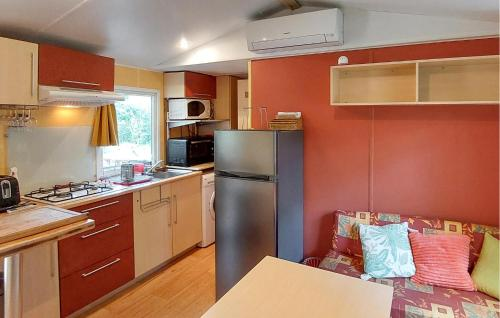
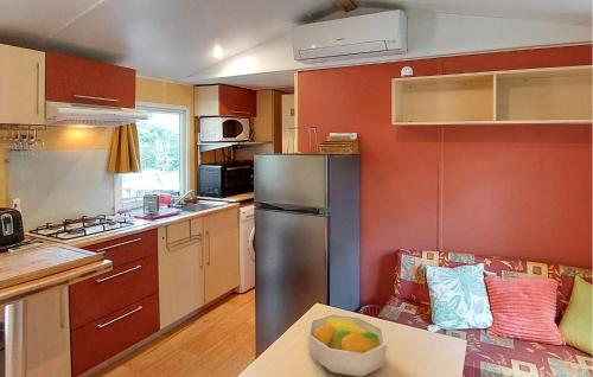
+ fruit bowl [307,313,388,377]
